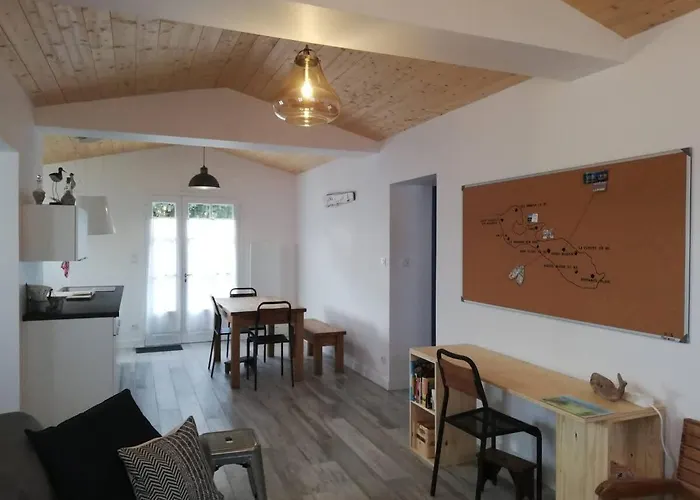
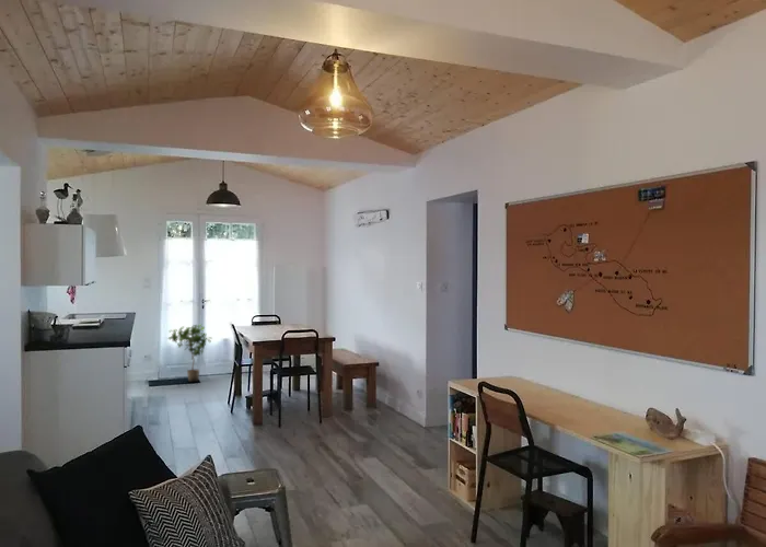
+ potted plant [166,323,213,383]
